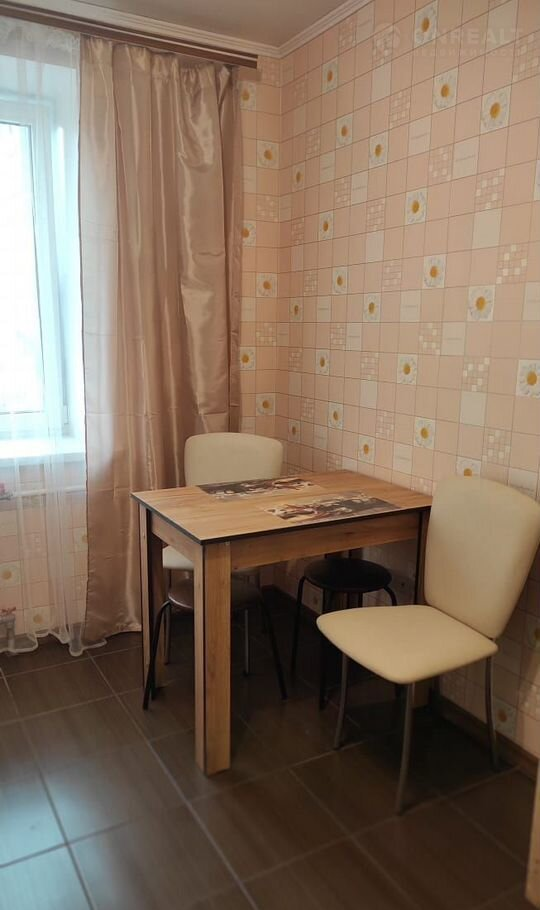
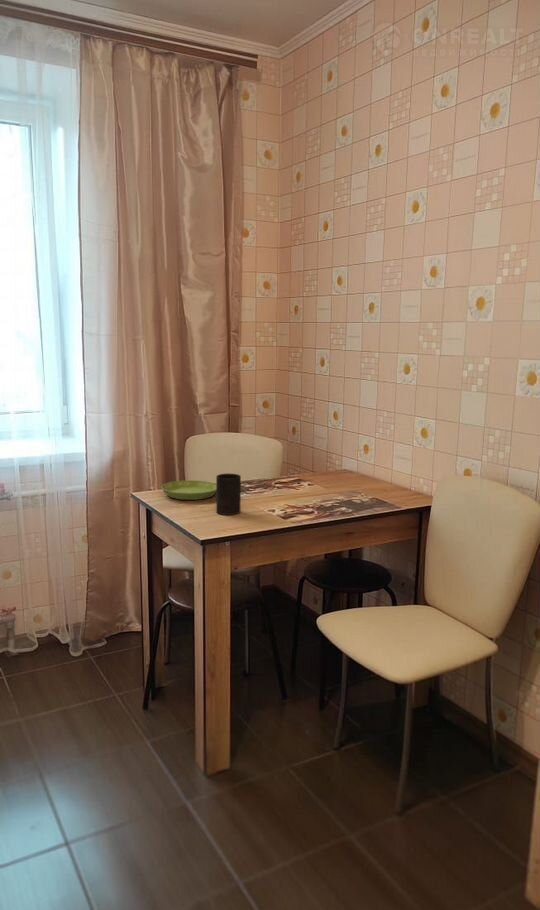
+ saucer [160,479,216,501]
+ cup [215,473,242,516]
